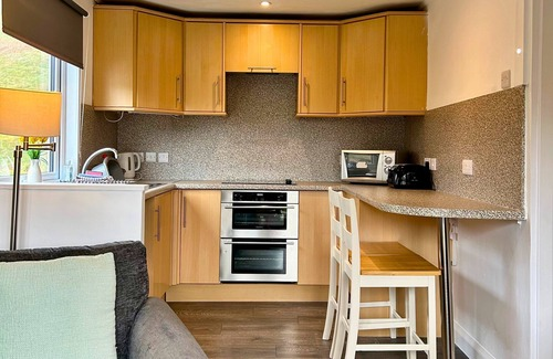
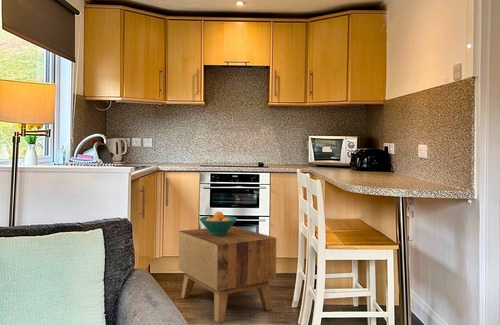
+ side table [178,225,277,323]
+ fruit bowl [198,210,238,235]
